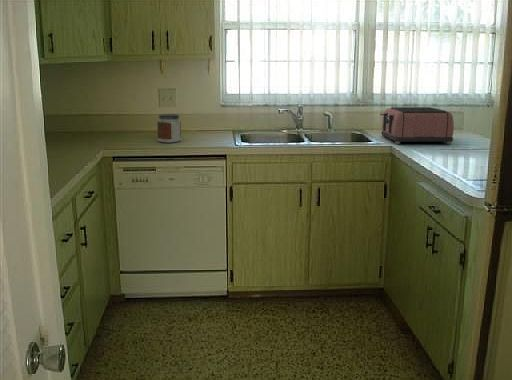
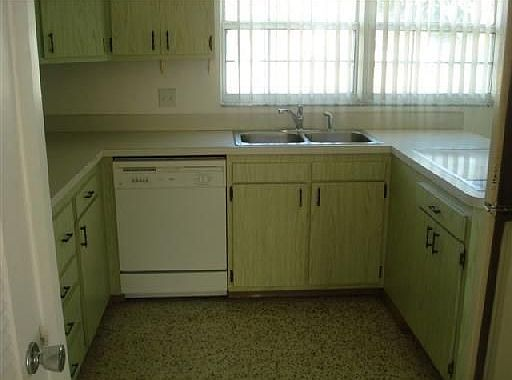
- toaster [379,106,455,145]
- jar [156,113,182,144]
